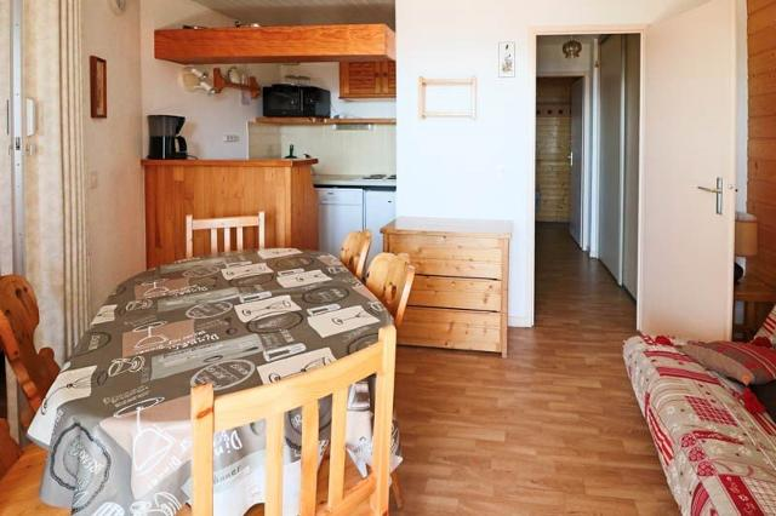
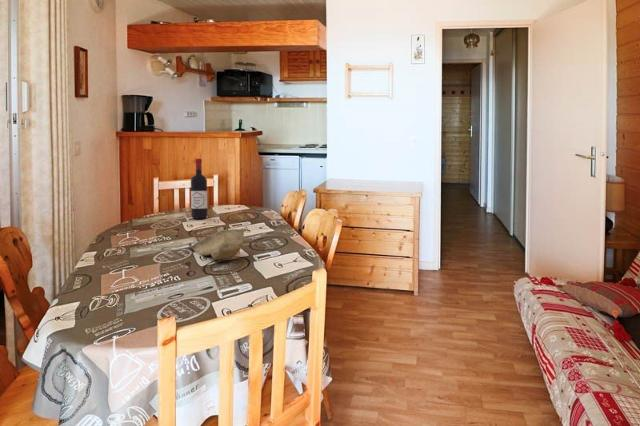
+ wine bottle [190,158,208,220]
+ decorative bowl [188,224,249,261]
